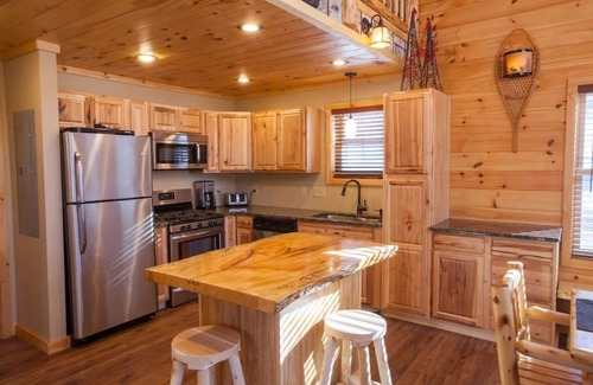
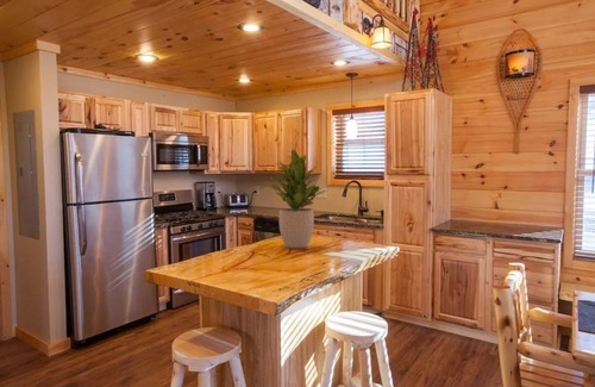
+ potted plant [269,148,327,249]
